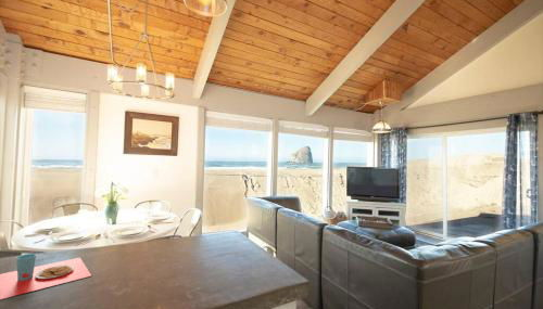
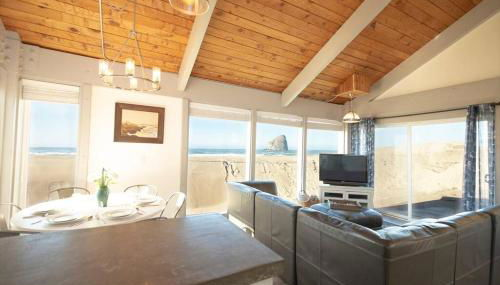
- placemat [0,253,92,300]
